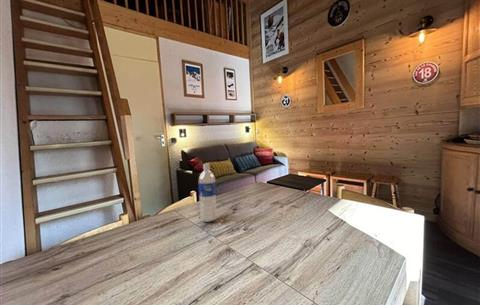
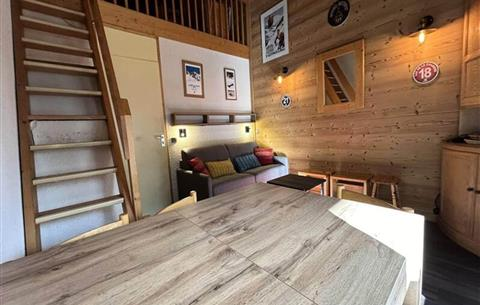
- water bottle [198,163,217,223]
